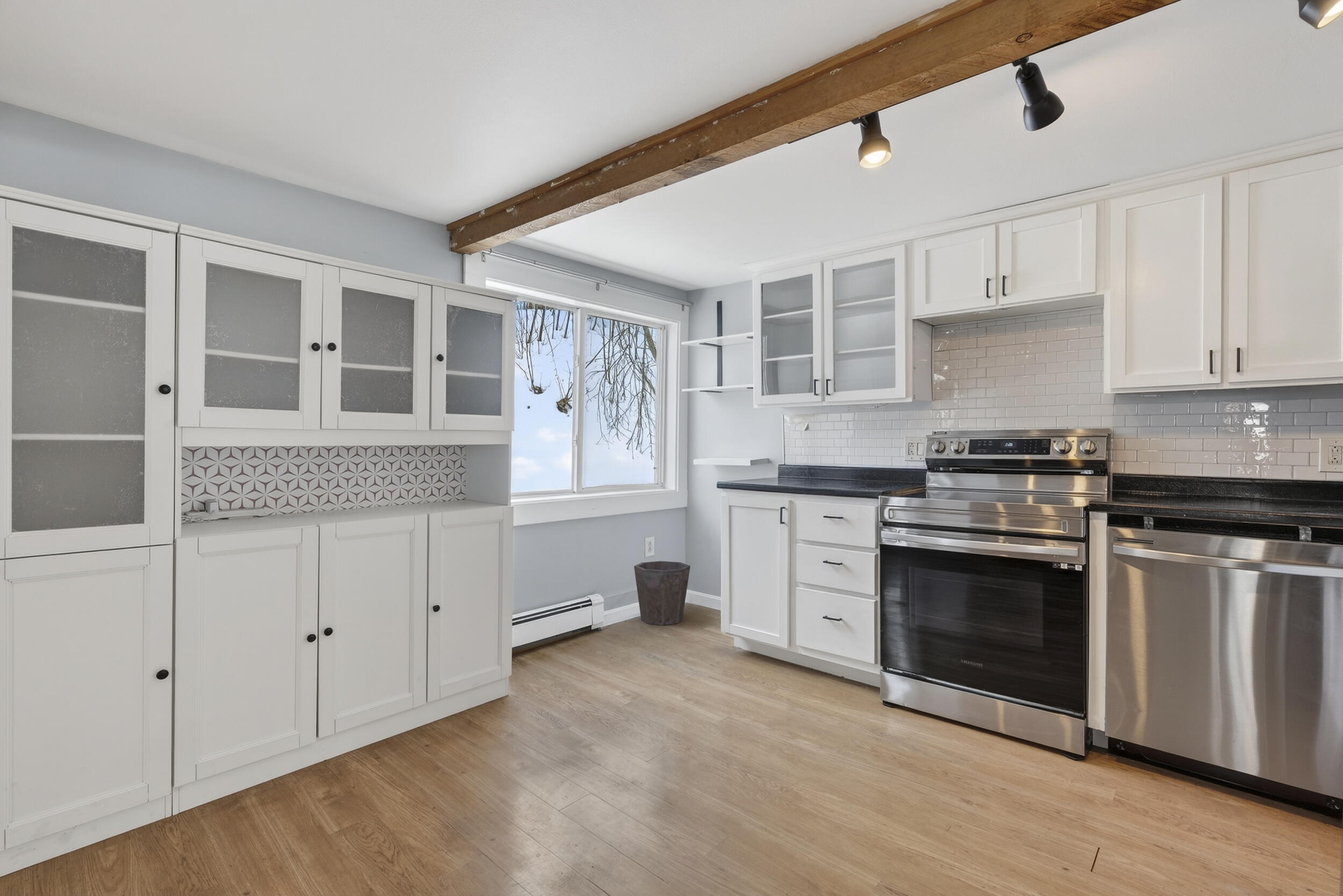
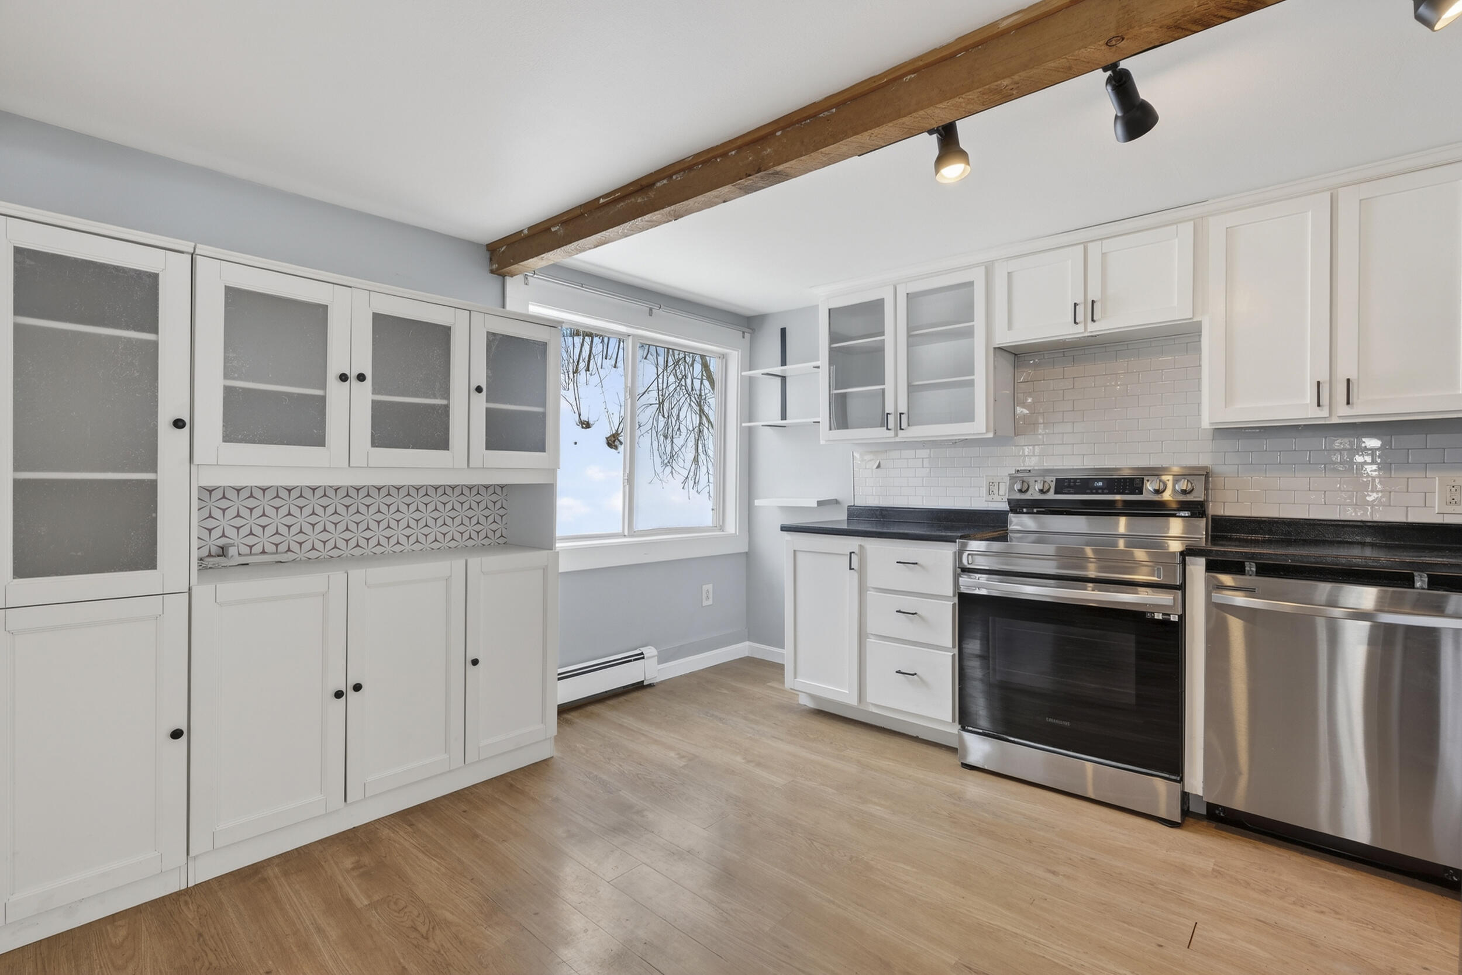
- waste bin [633,561,691,626]
